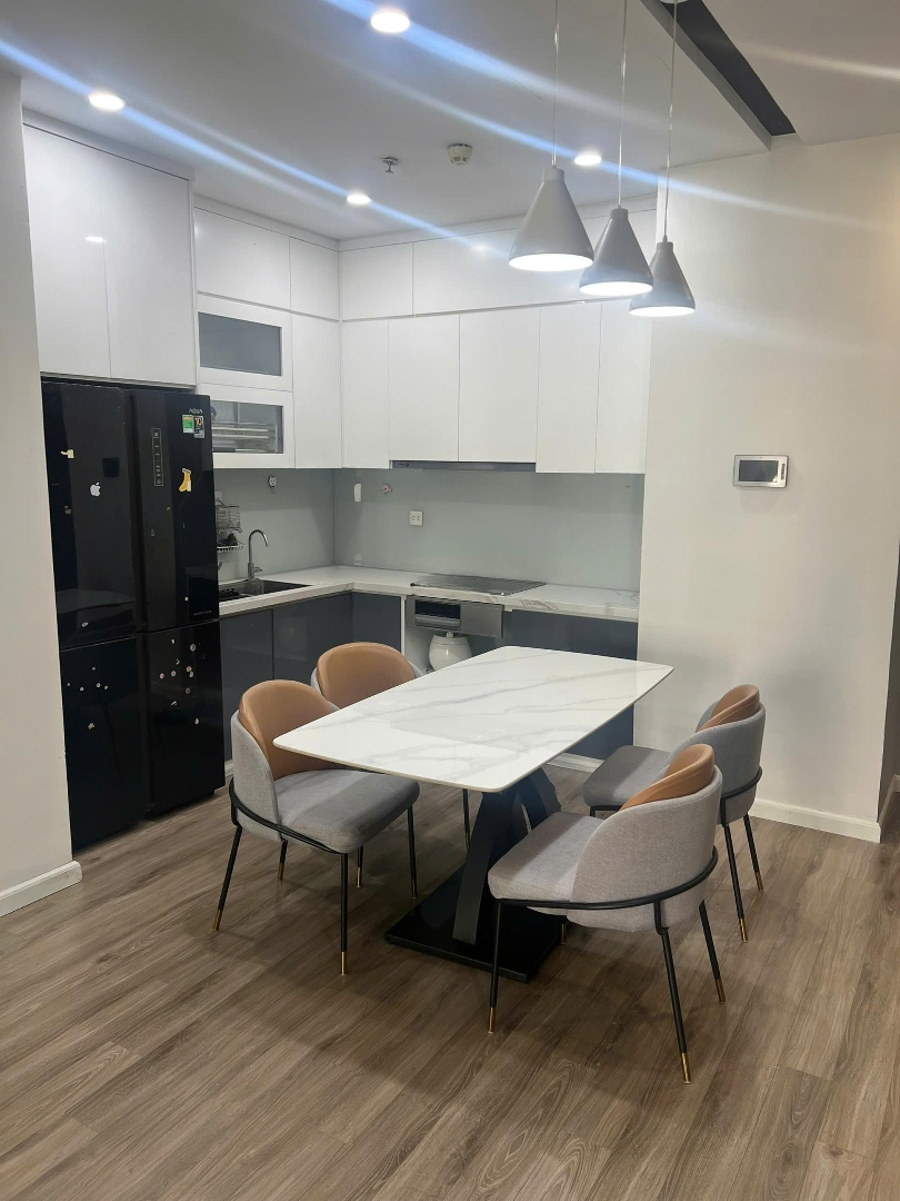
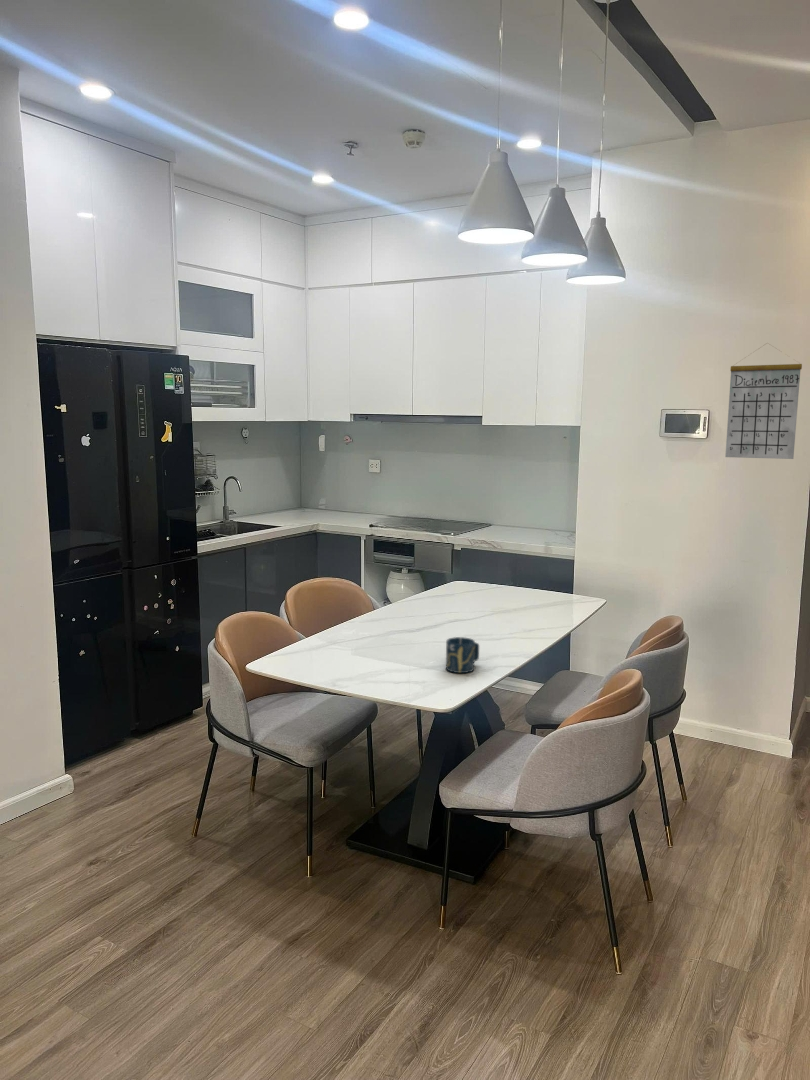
+ cup [445,636,480,674]
+ calendar [724,342,803,460]
